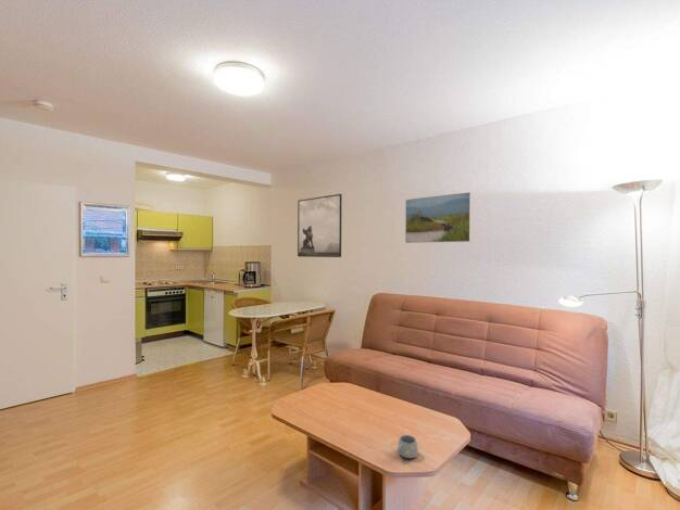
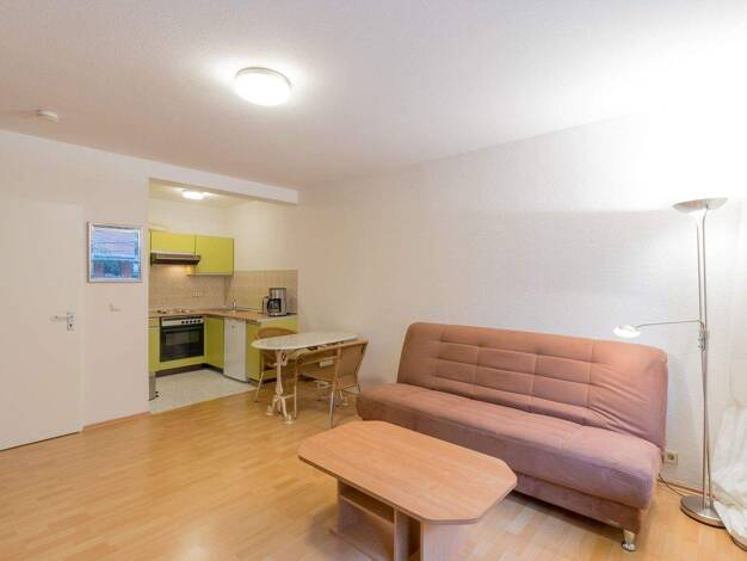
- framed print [297,193,343,258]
- mug [396,434,419,459]
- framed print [404,191,473,244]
